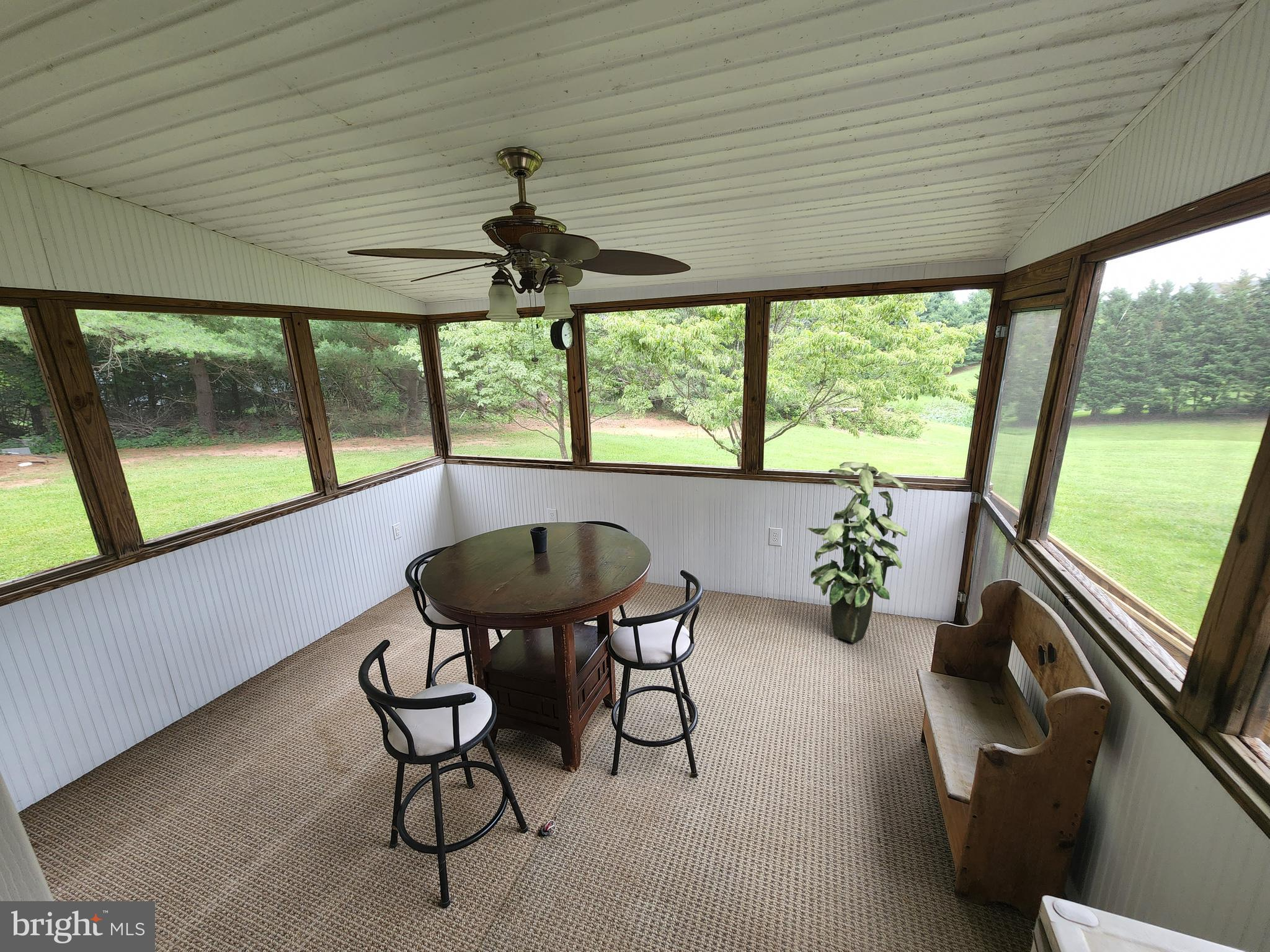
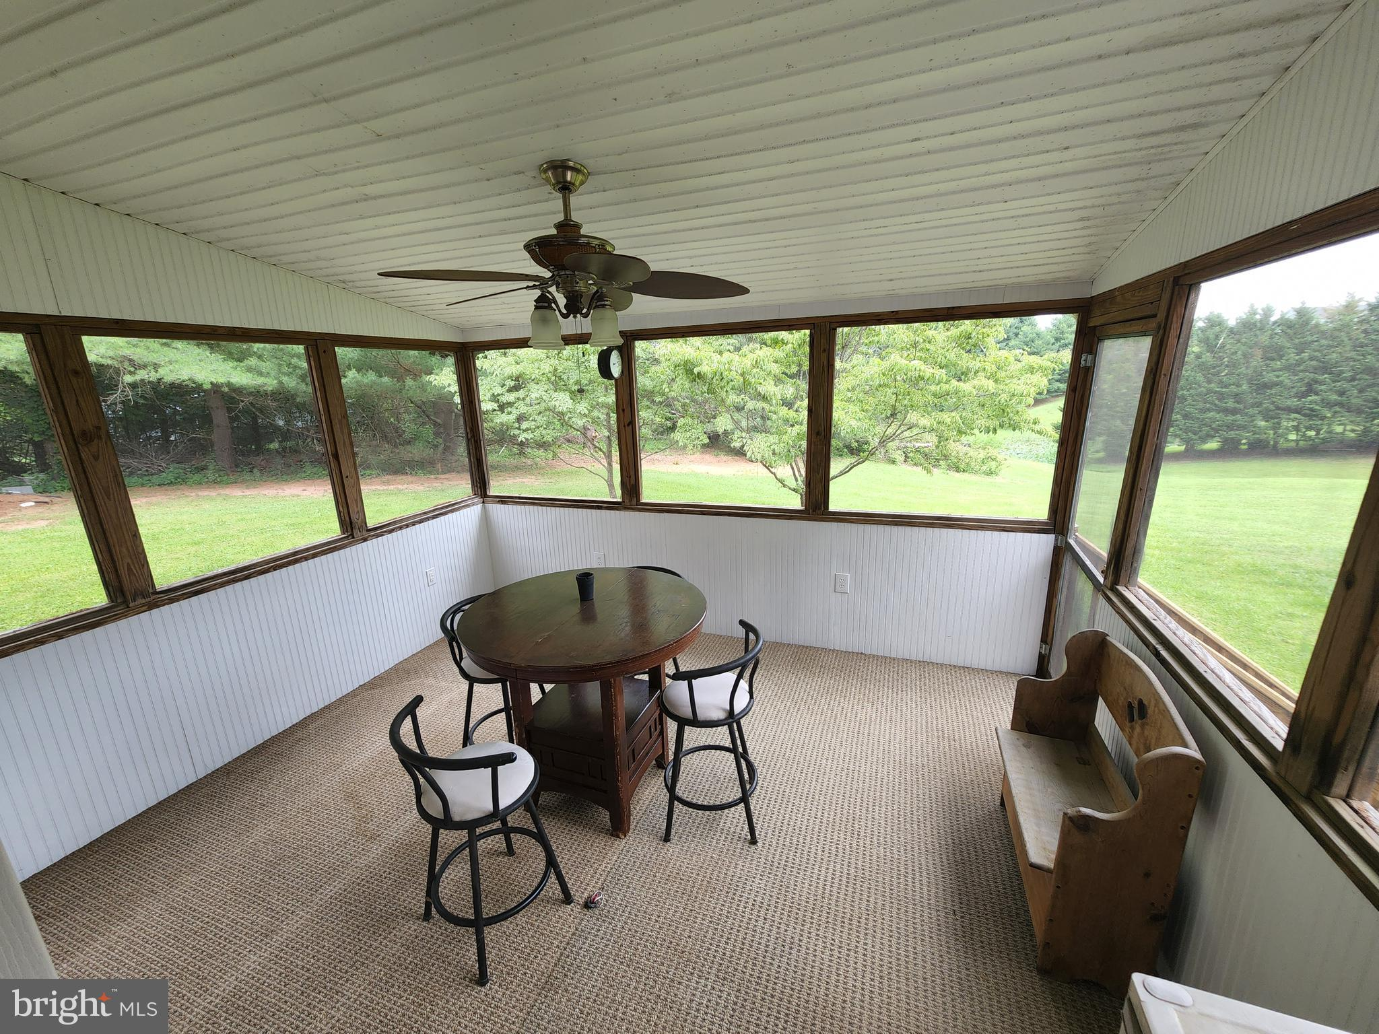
- indoor plant [807,461,908,643]
